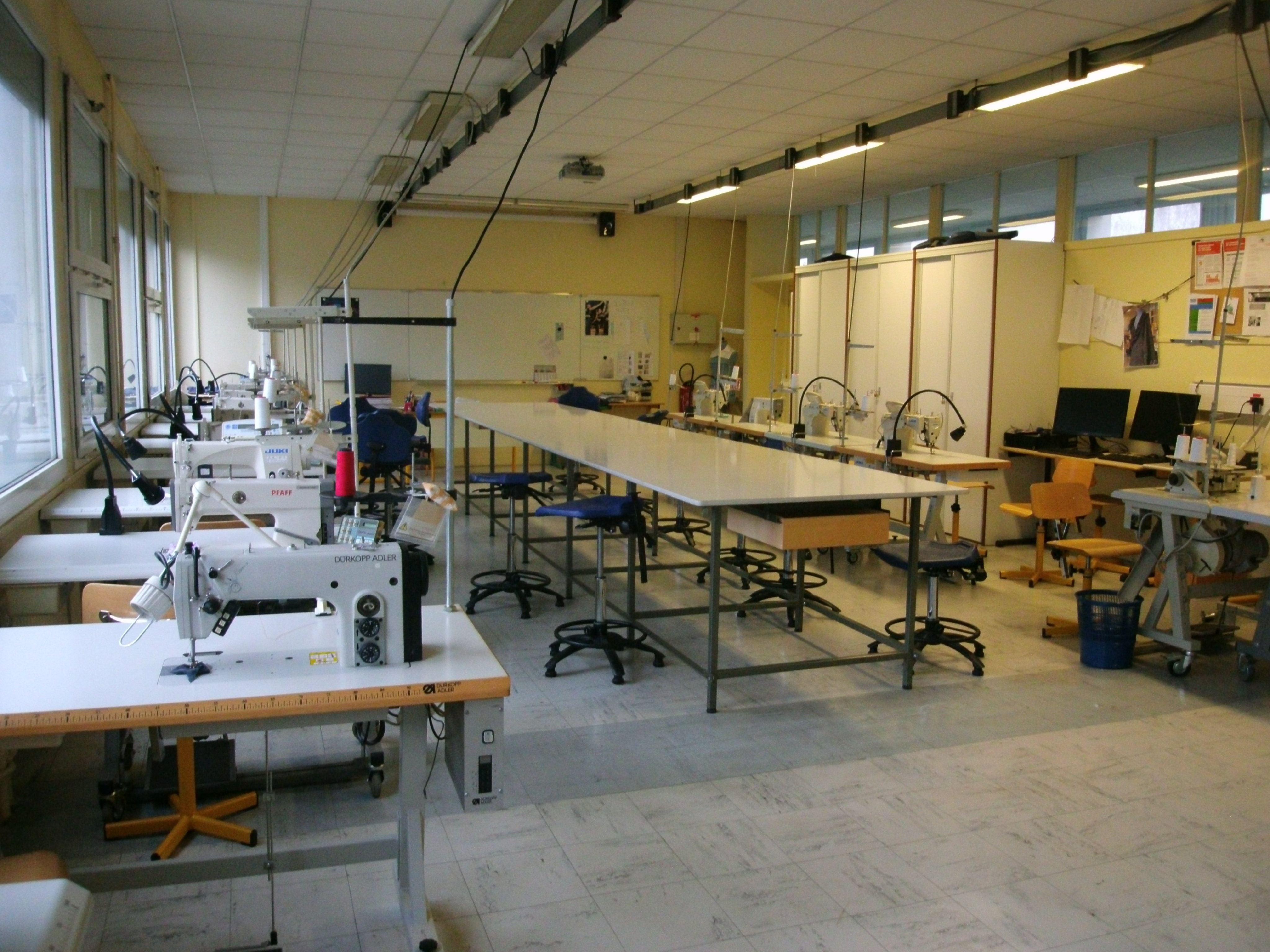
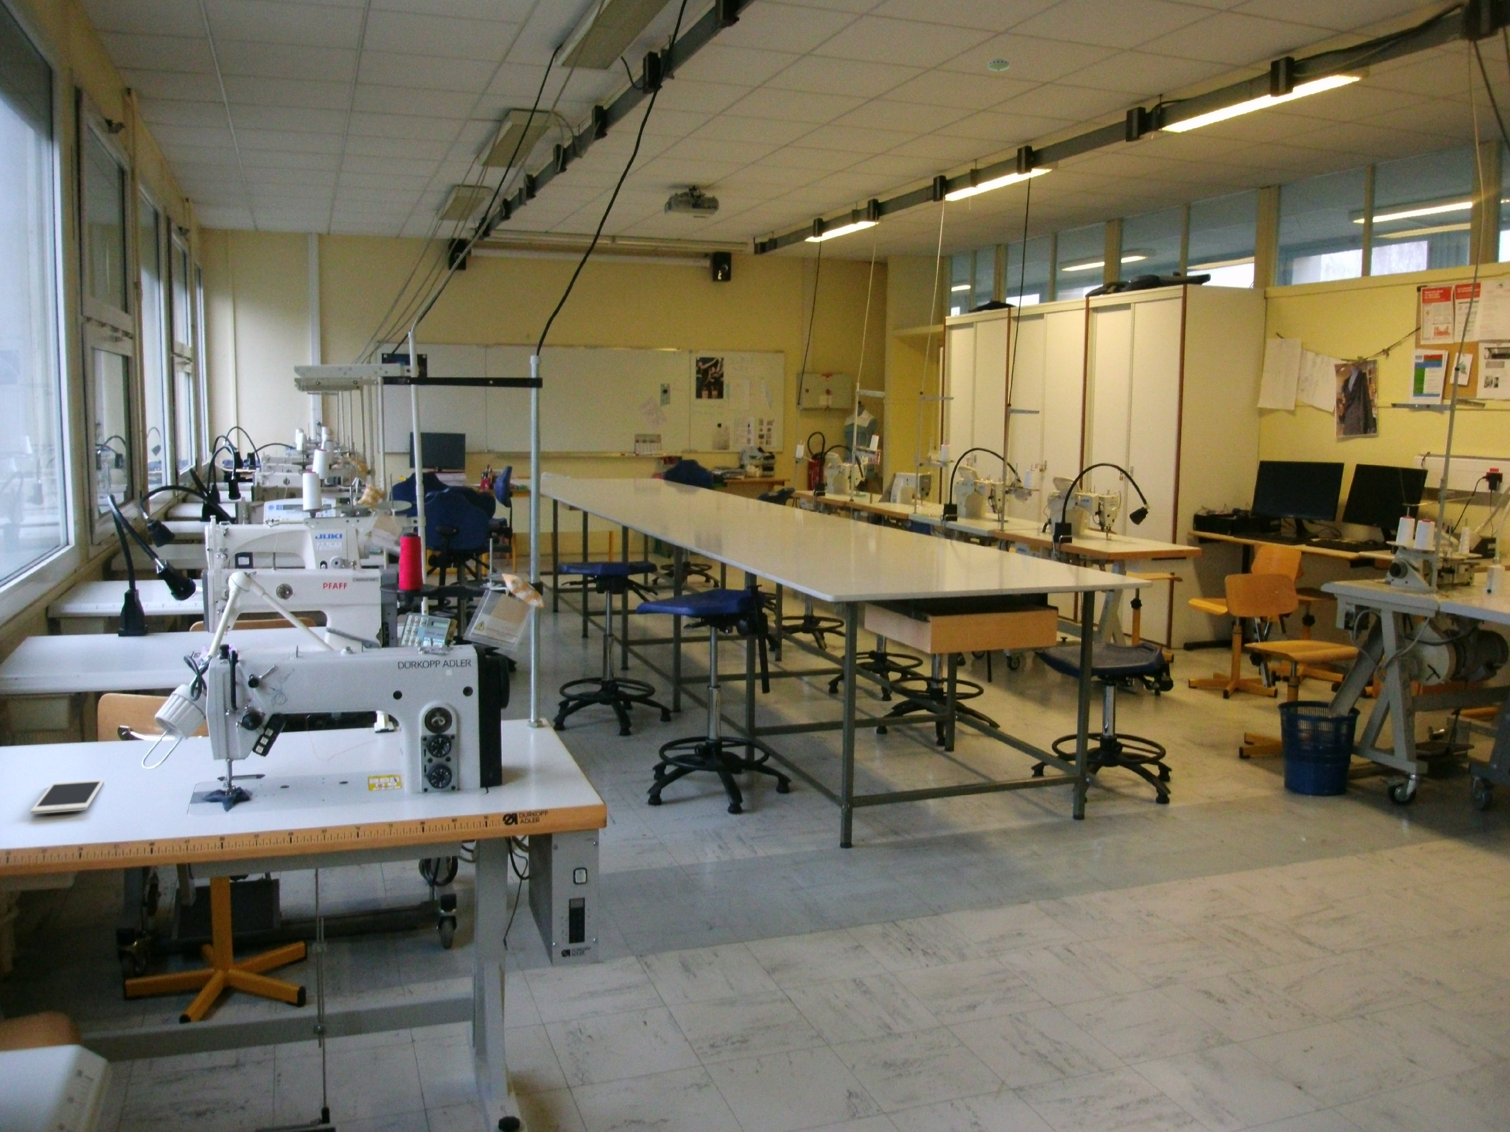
+ cell phone [30,779,105,815]
+ smoke detector [987,57,1011,71]
